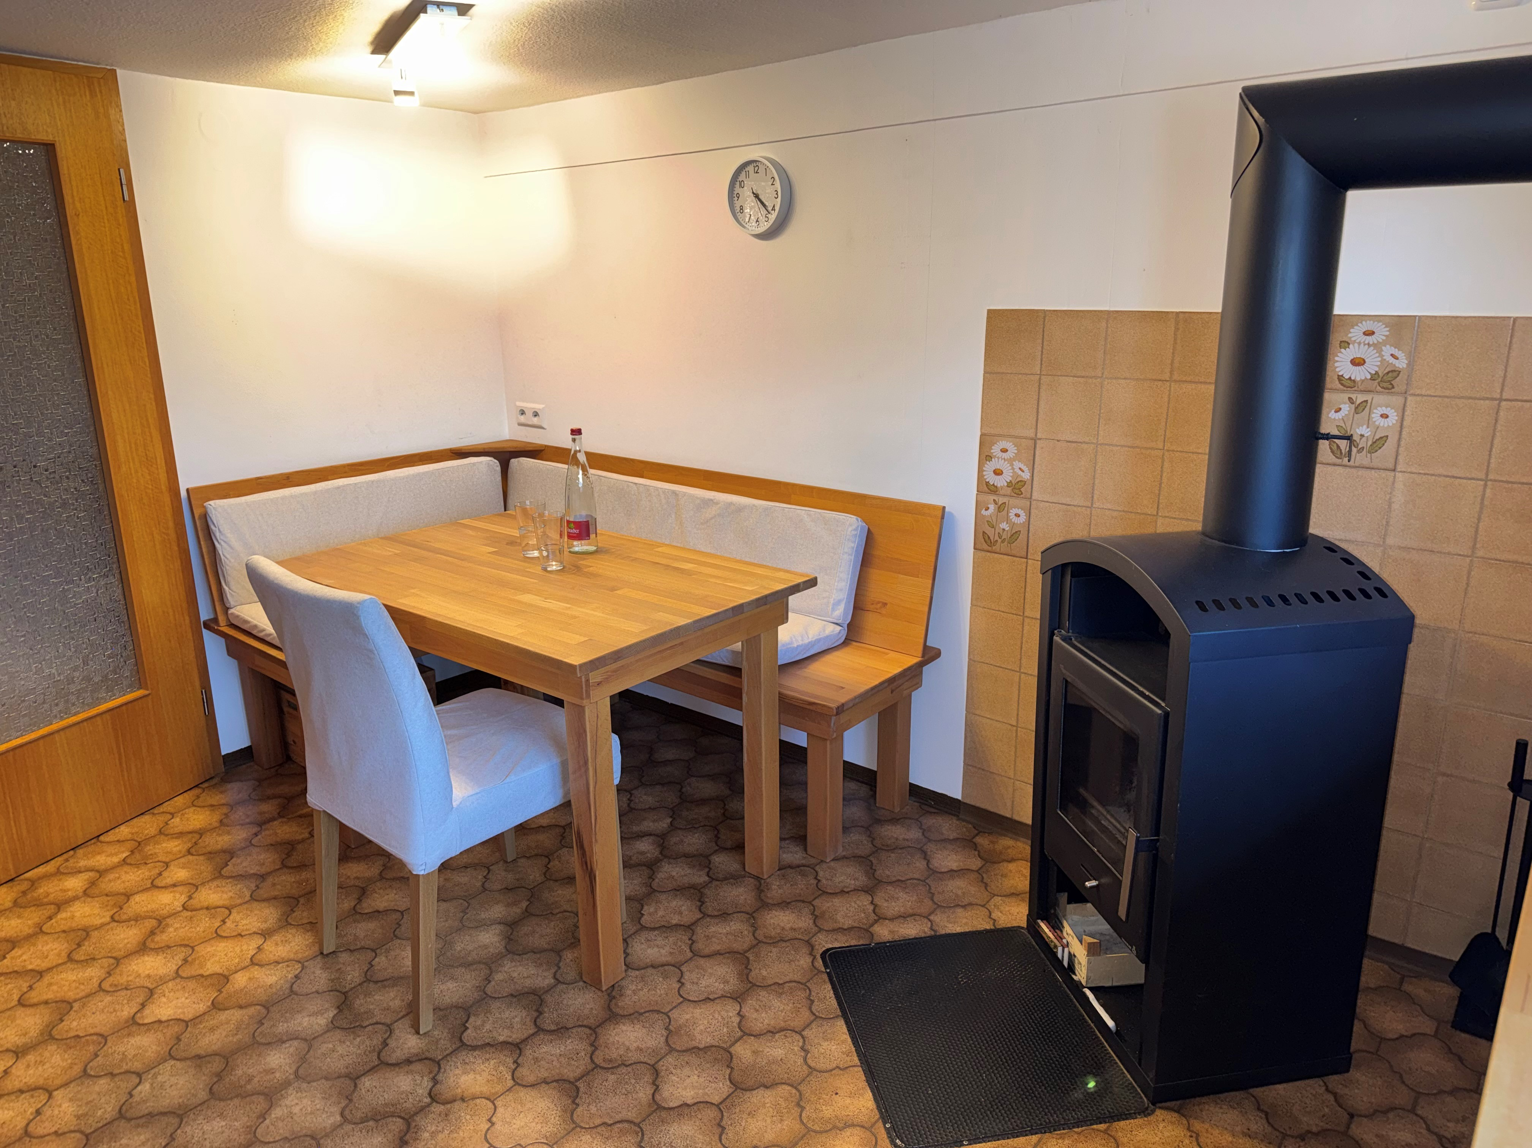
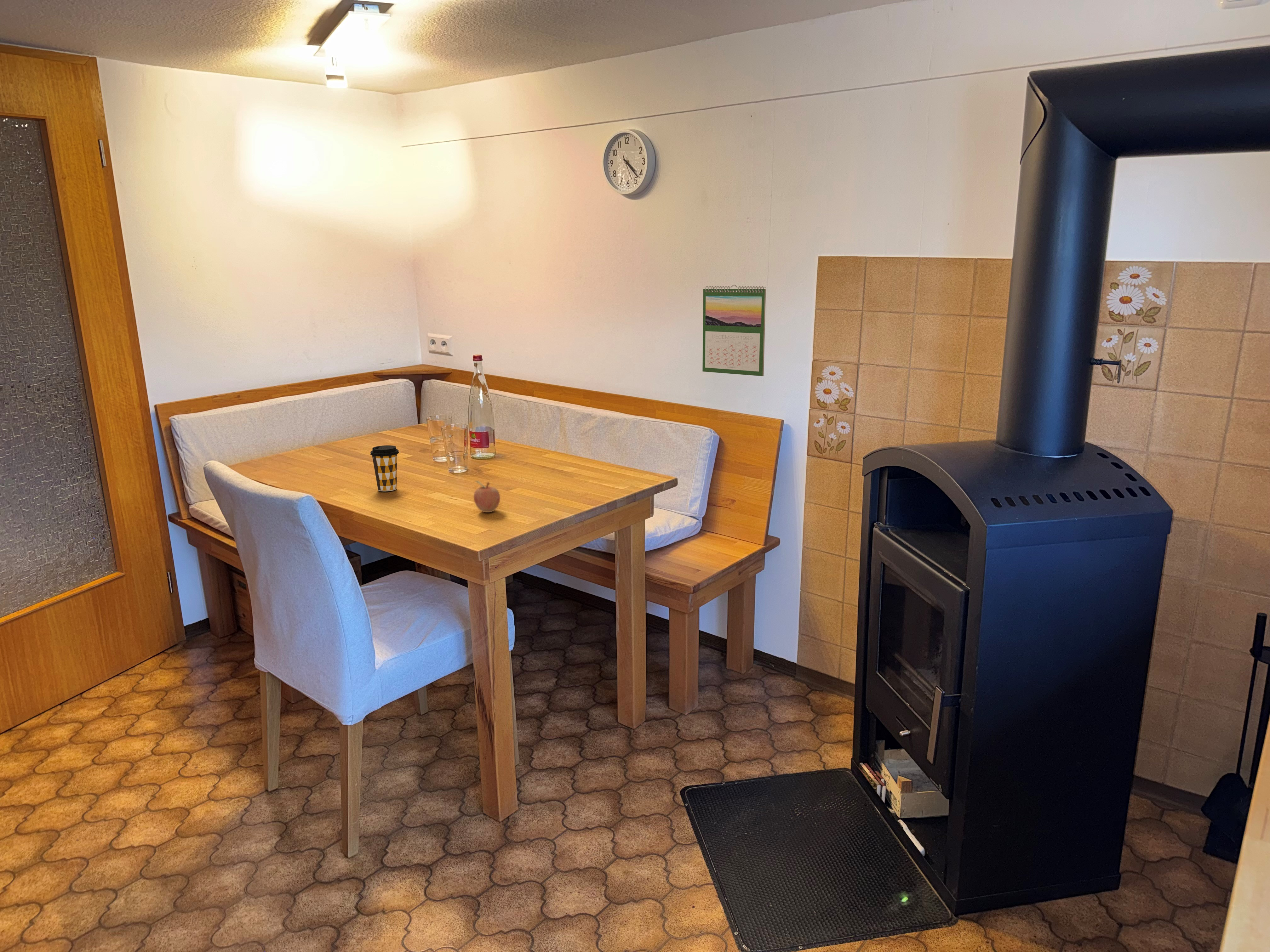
+ fruit [473,481,501,513]
+ coffee cup [370,445,399,492]
+ calendar [702,284,766,377]
